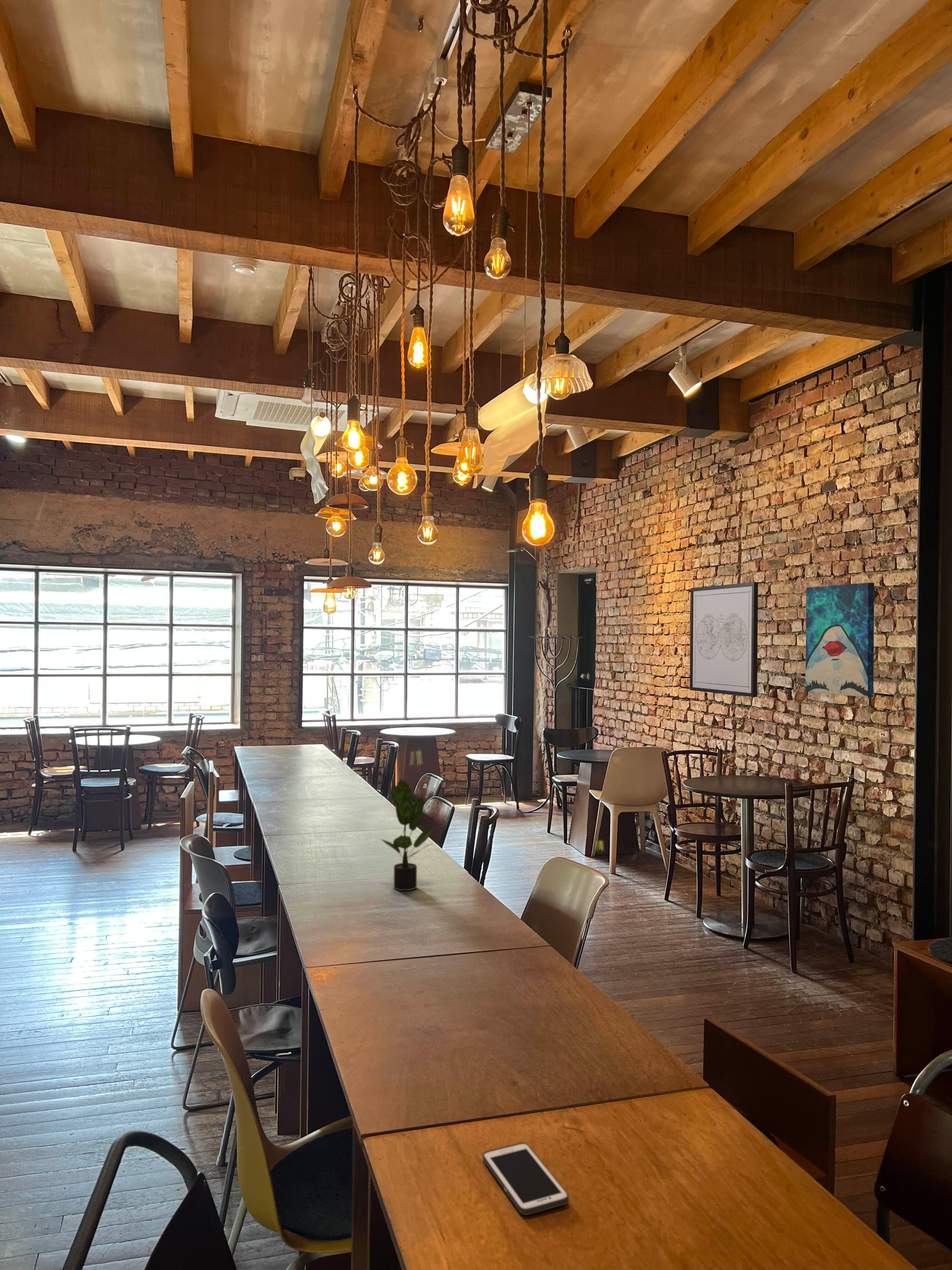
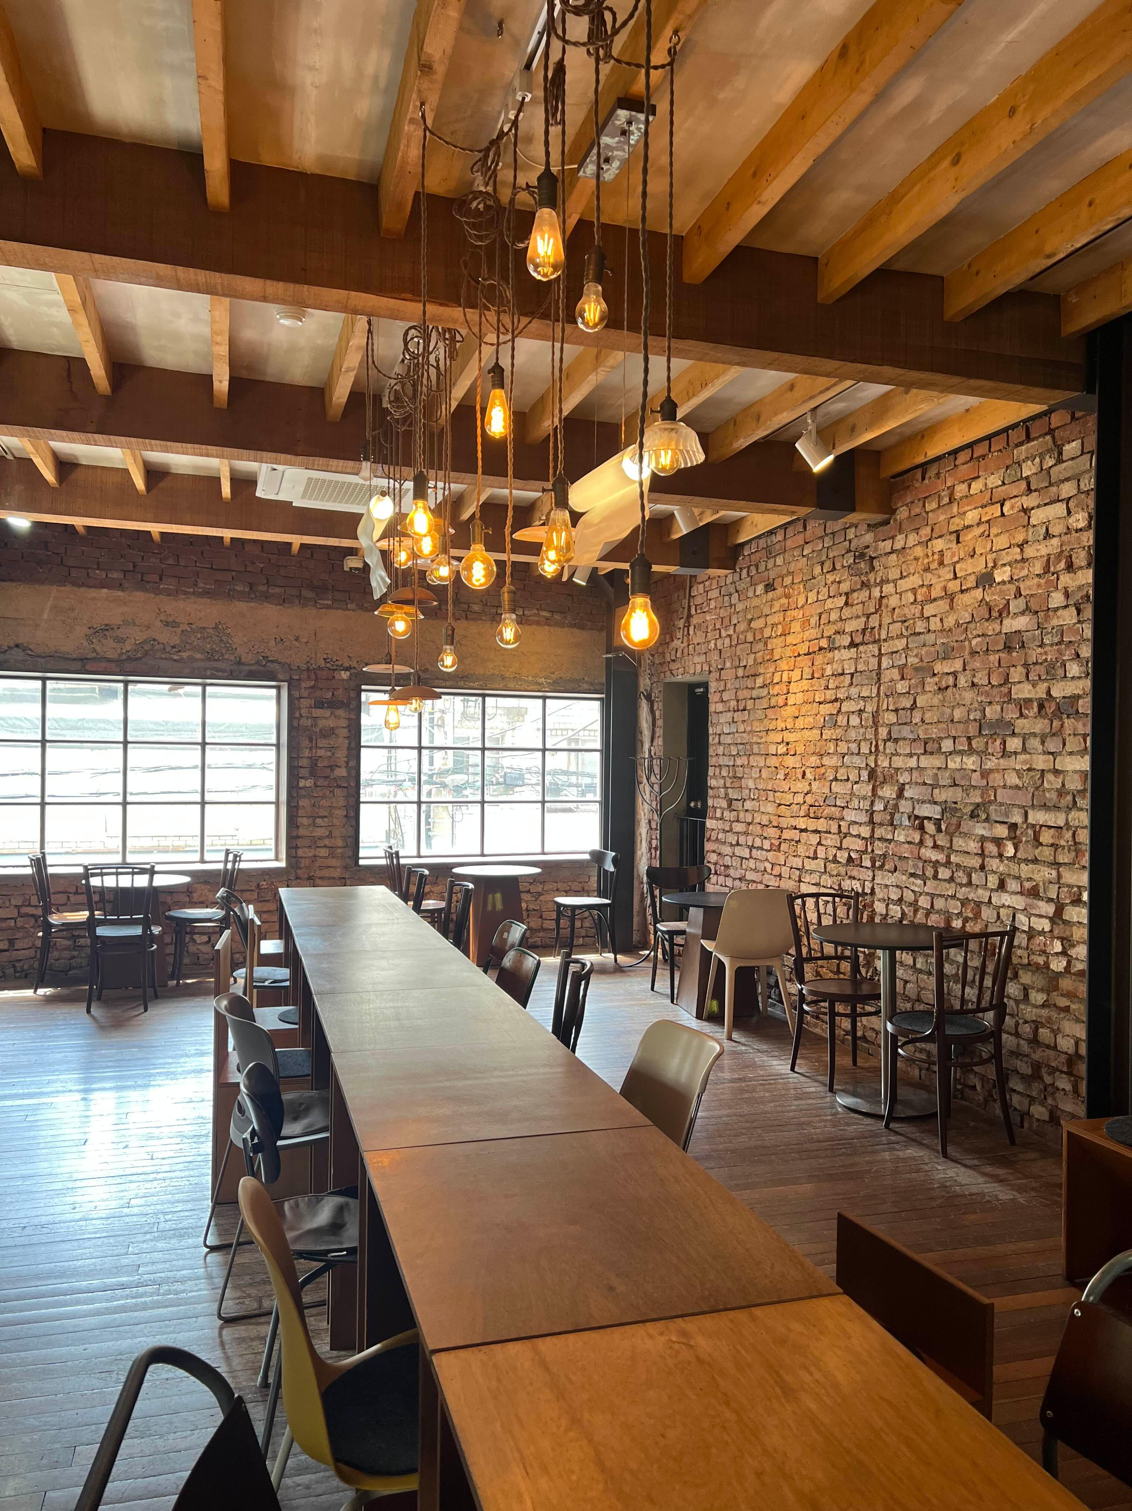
- cell phone [482,1142,569,1216]
- potted plant [380,778,435,891]
- wall art [689,582,758,697]
- wall art [805,582,875,698]
